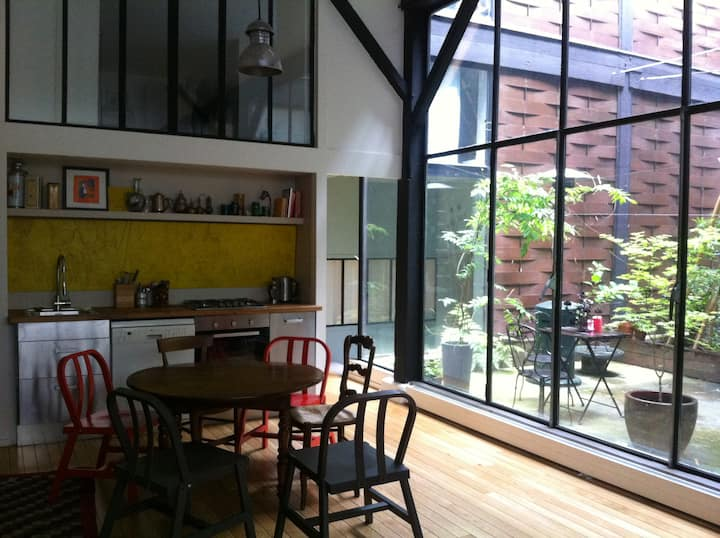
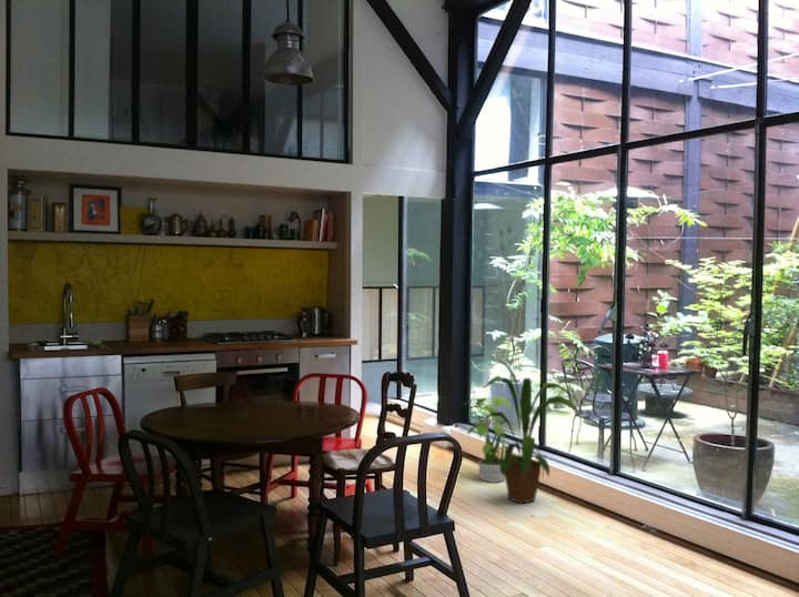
+ potted plant [463,393,520,484]
+ house plant [473,356,580,505]
